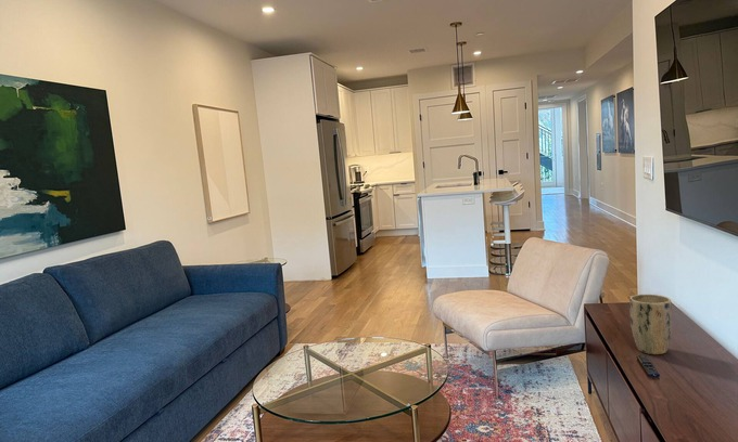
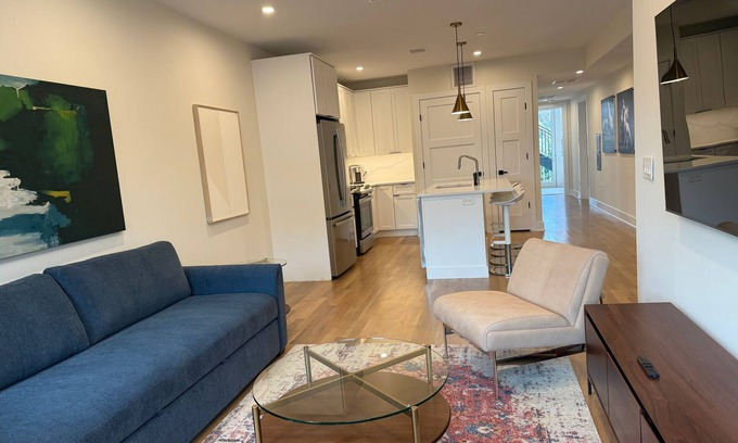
- plant pot [628,294,673,355]
